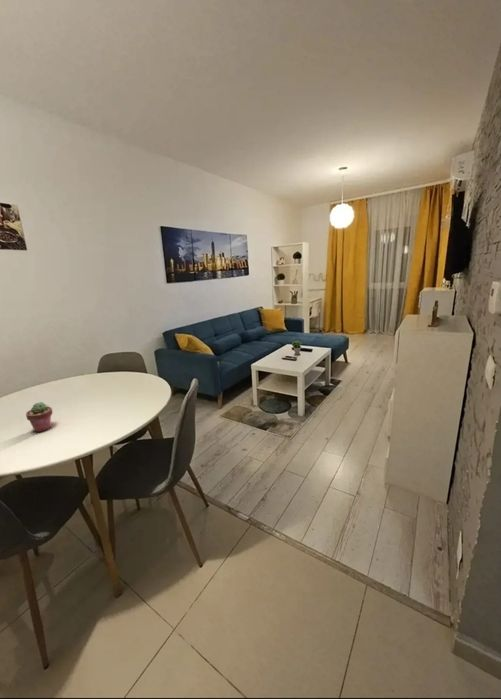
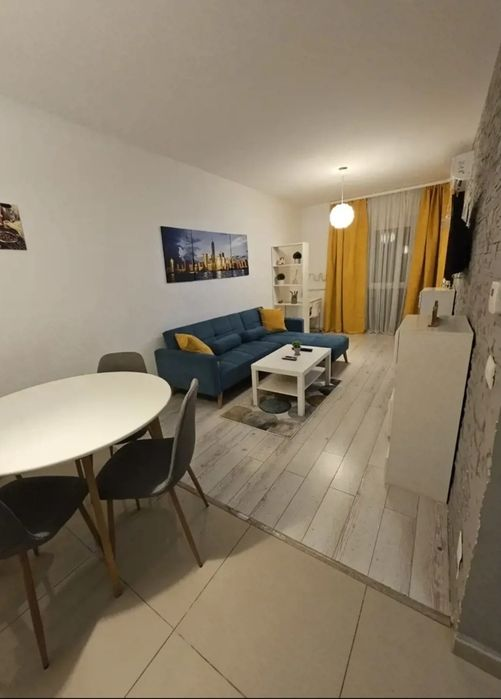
- potted succulent [25,401,54,433]
